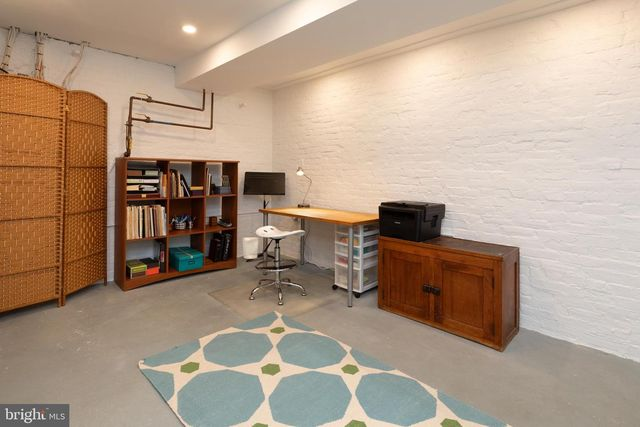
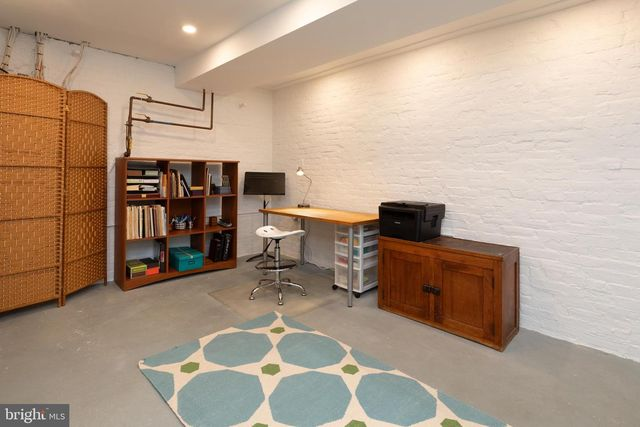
- wastebasket [241,236,260,260]
